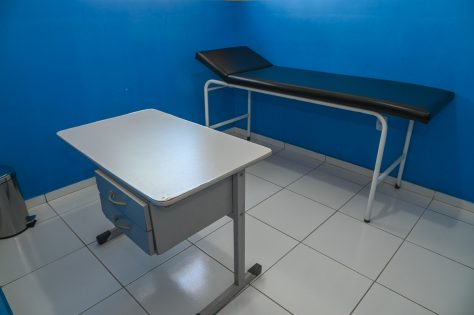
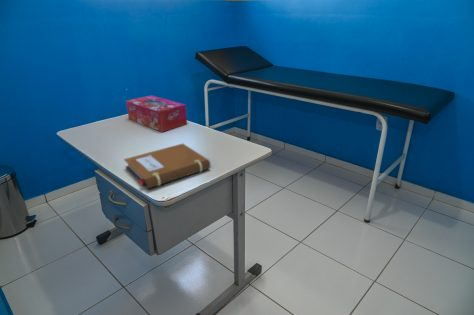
+ notebook [123,142,211,190]
+ tissue box [125,95,188,133]
